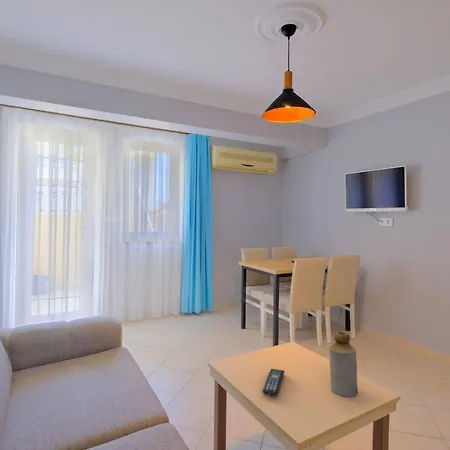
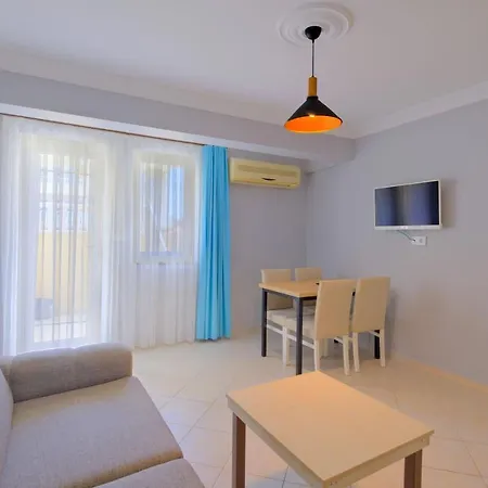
- remote control [262,368,286,397]
- bottle [328,330,359,398]
